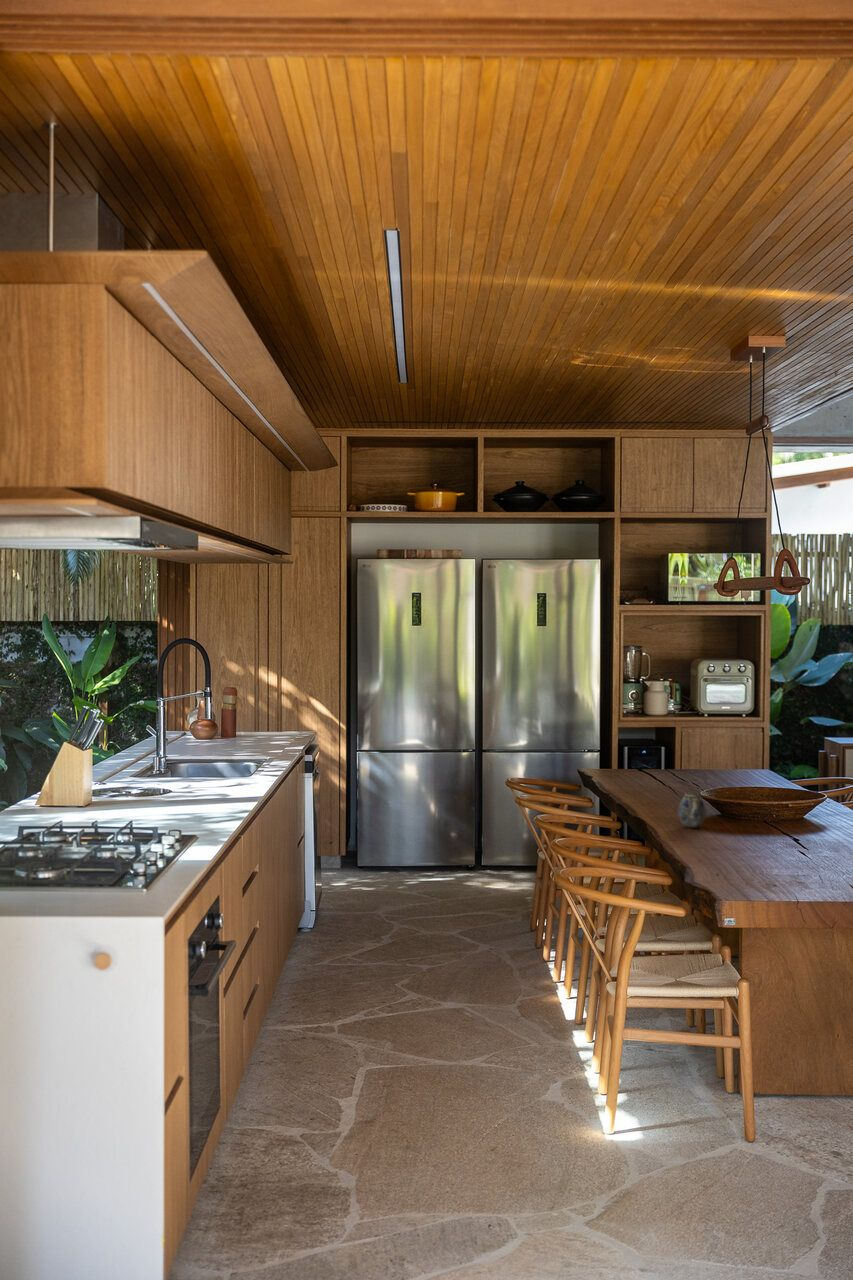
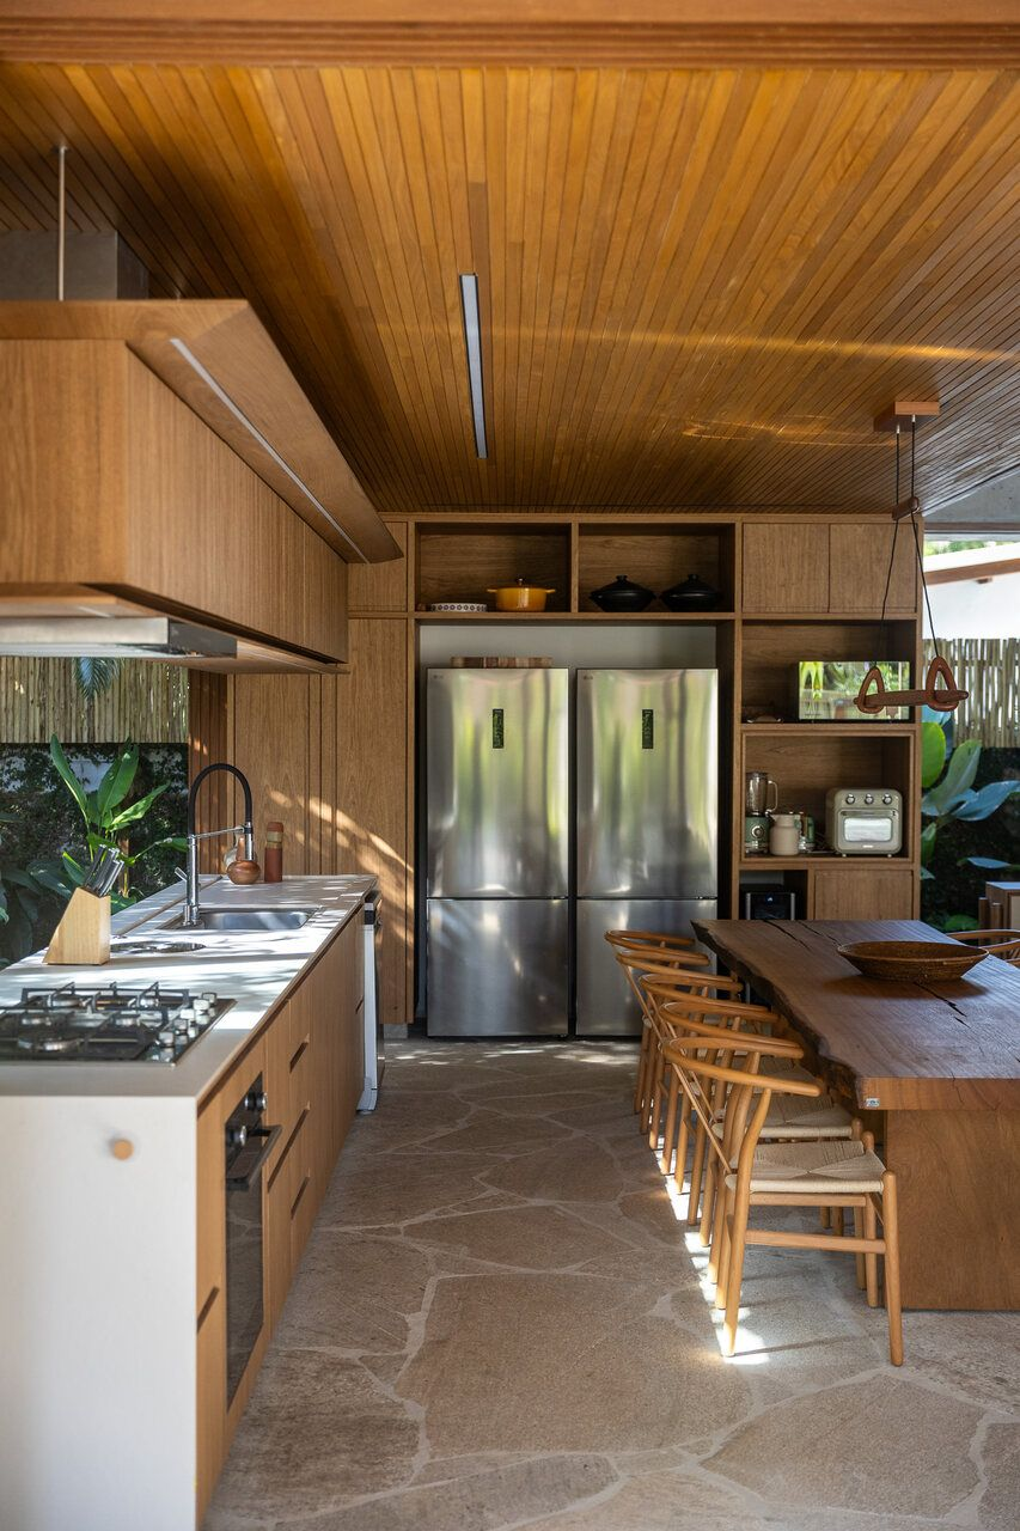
- teapot [677,791,707,829]
